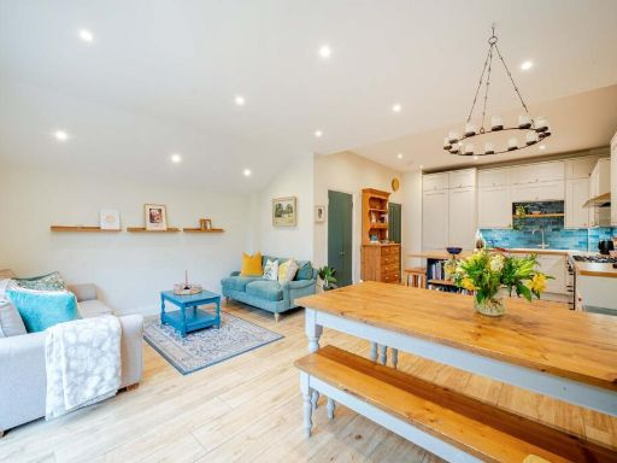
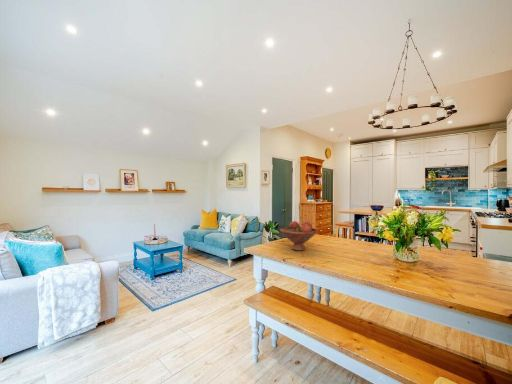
+ fruit bowl [279,220,319,252]
